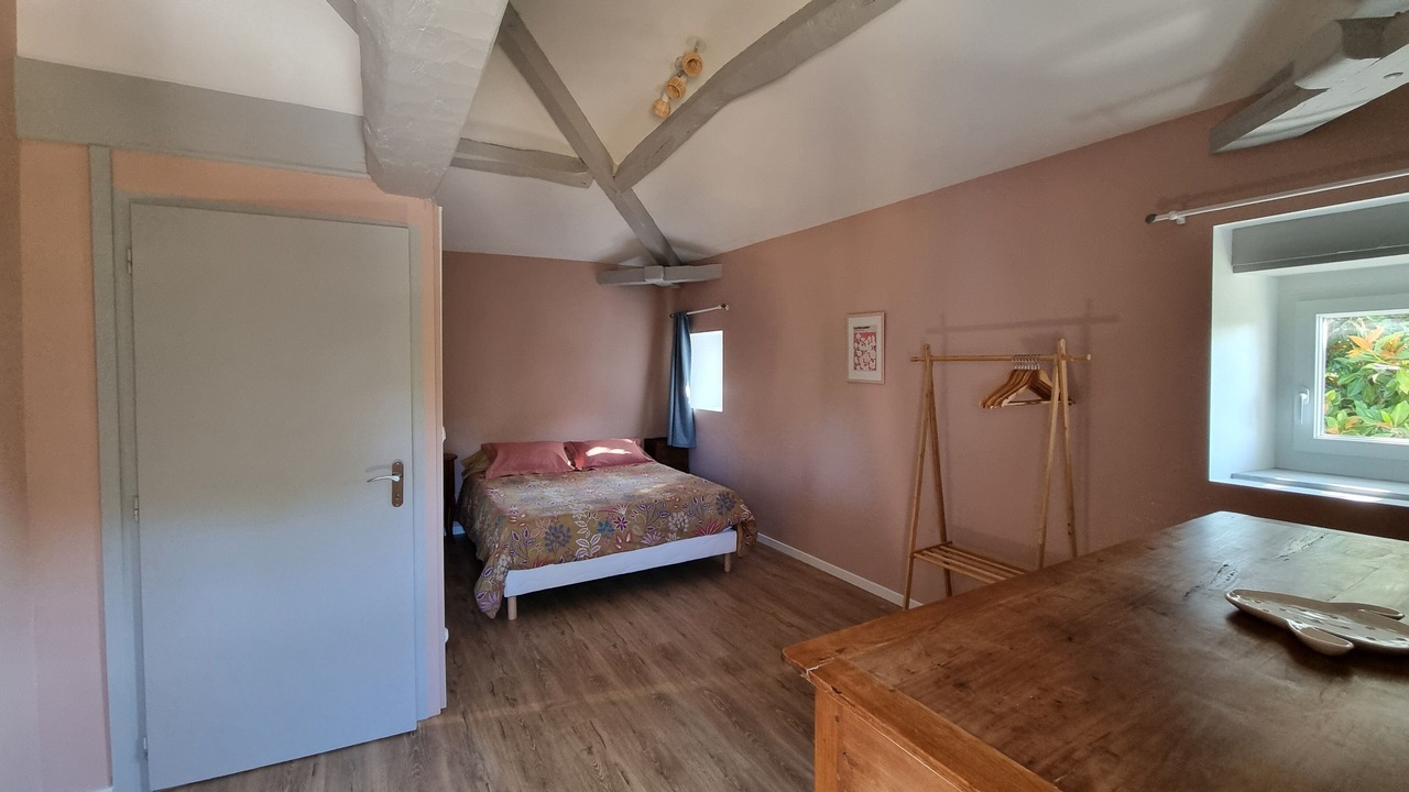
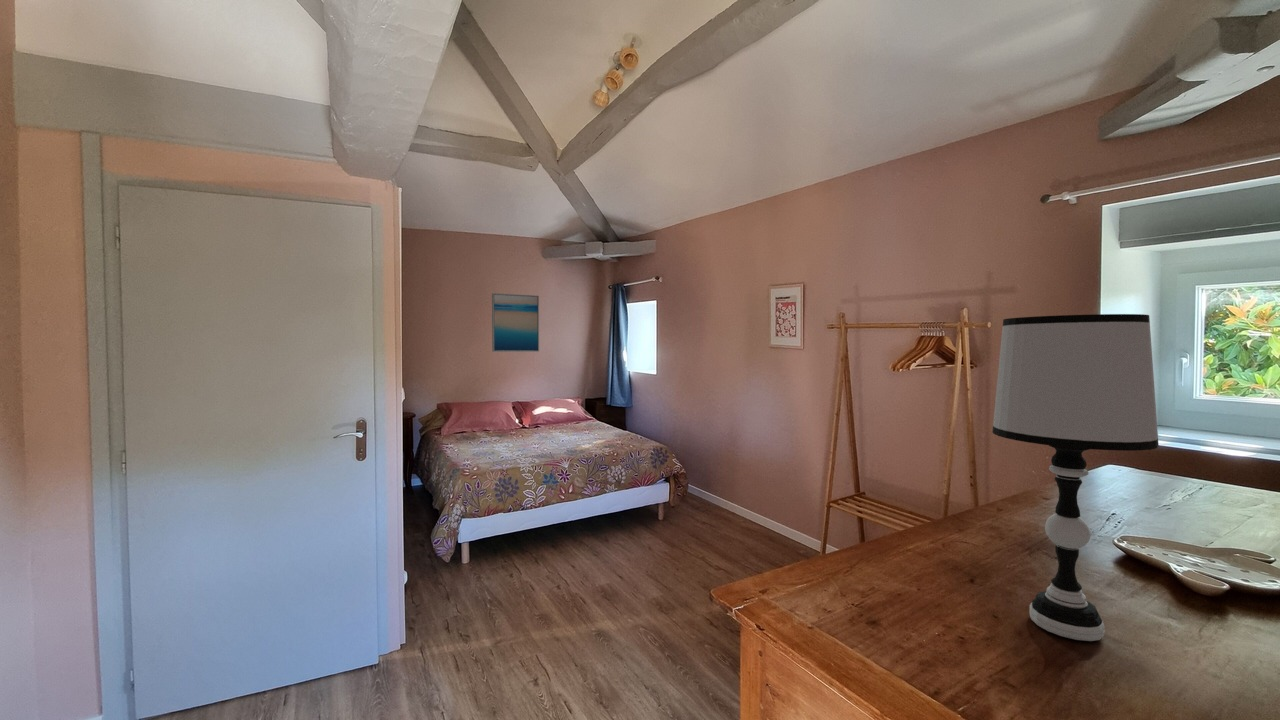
+ table lamp [992,313,1160,642]
+ wall art [491,292,540,353]
